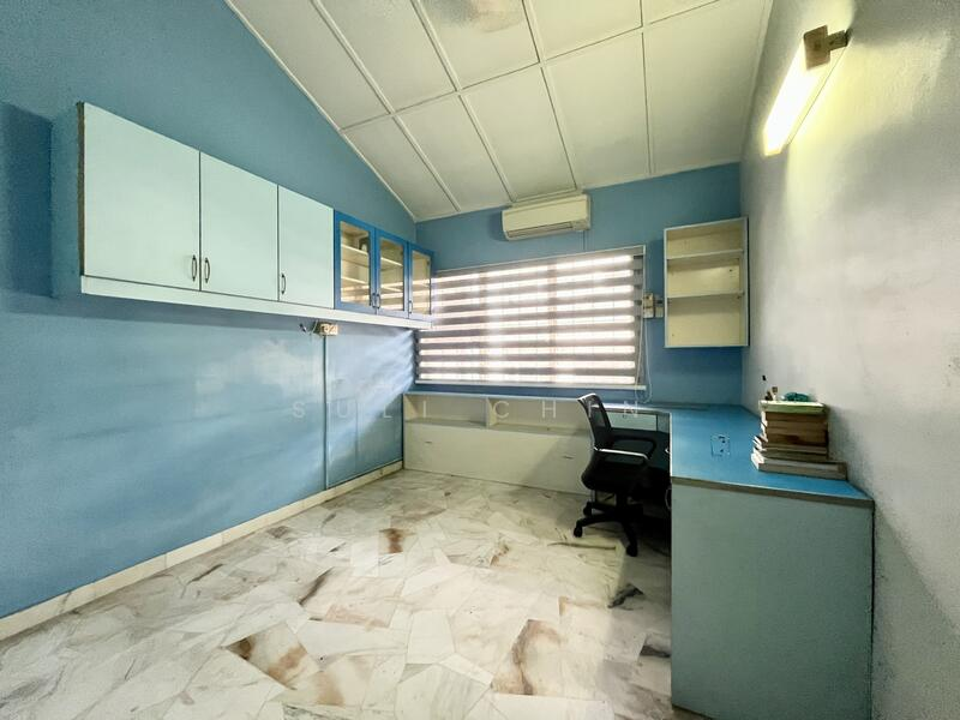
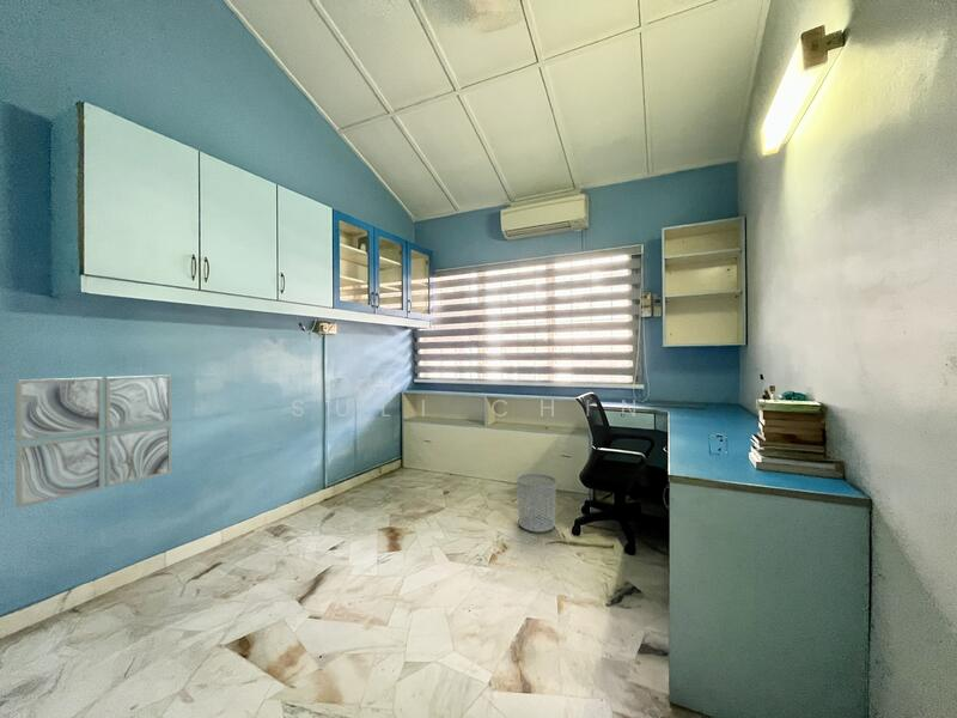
+ wall art [14,373,172,509]
+ waste bin [516,473,557,534]
